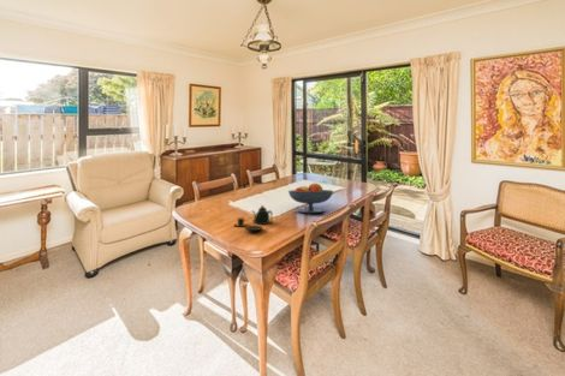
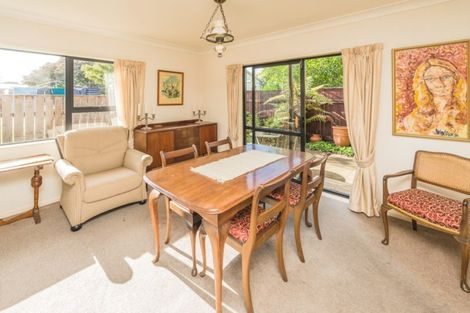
- teapot [232,204,274,232]
- fruit bowl [287,183,334,214]
